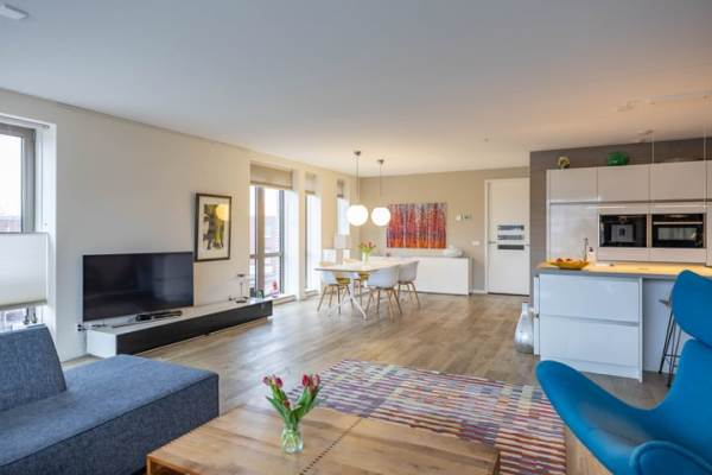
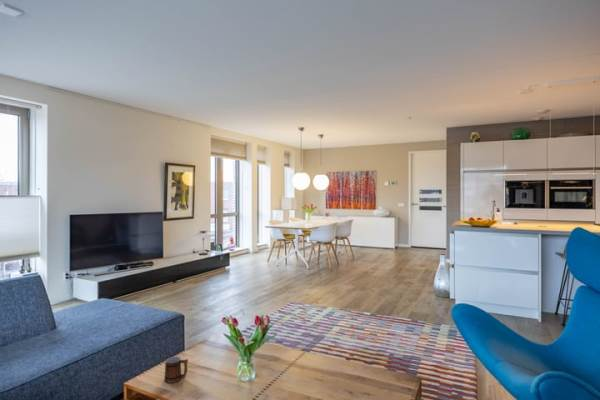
+ mug [163,356,189,384]
